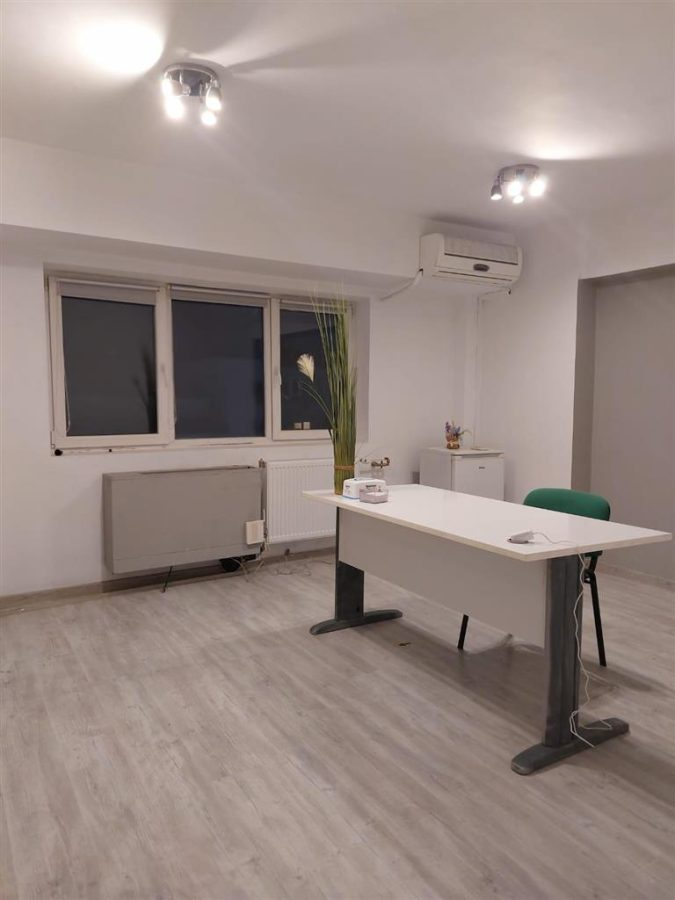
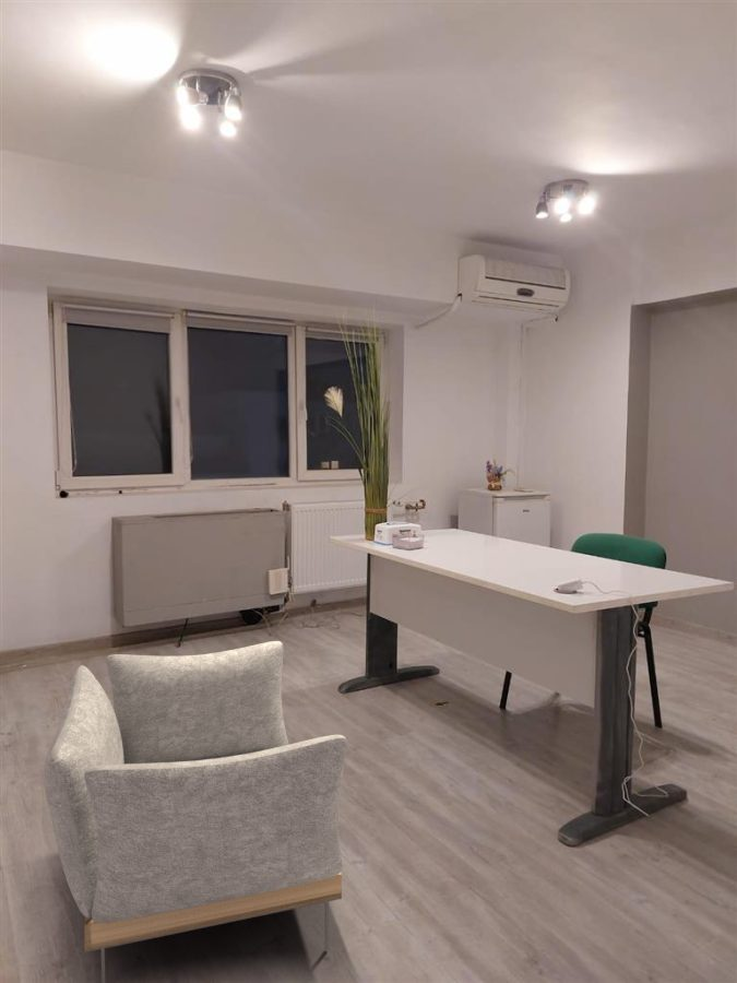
+ armchair [43,640,348,983]
